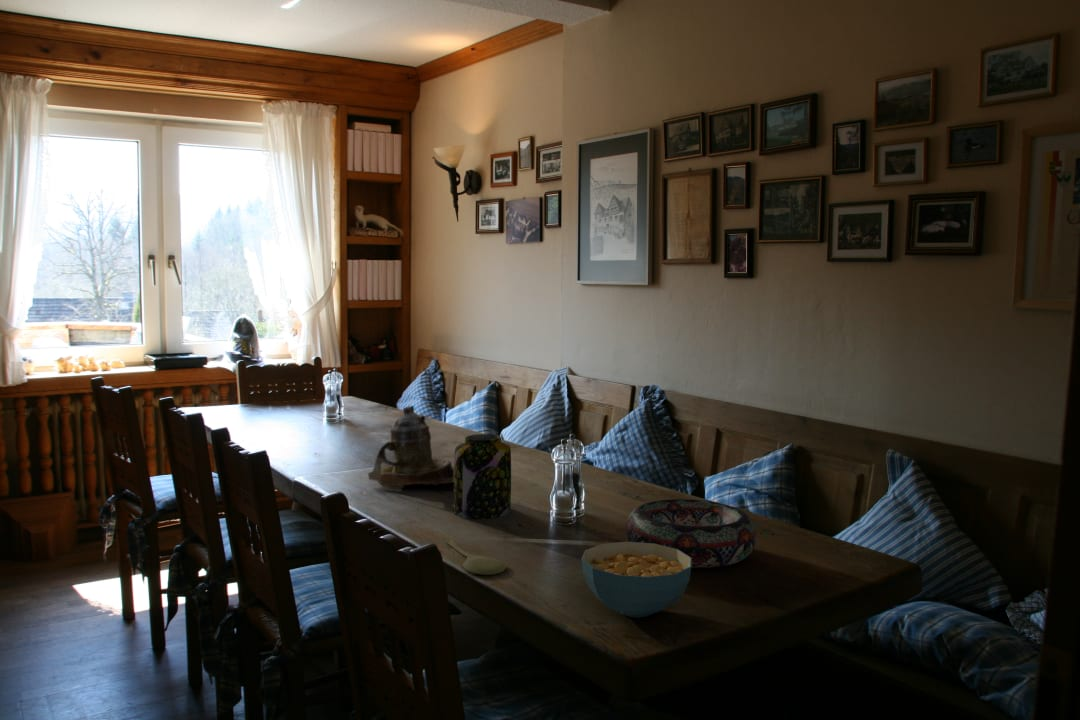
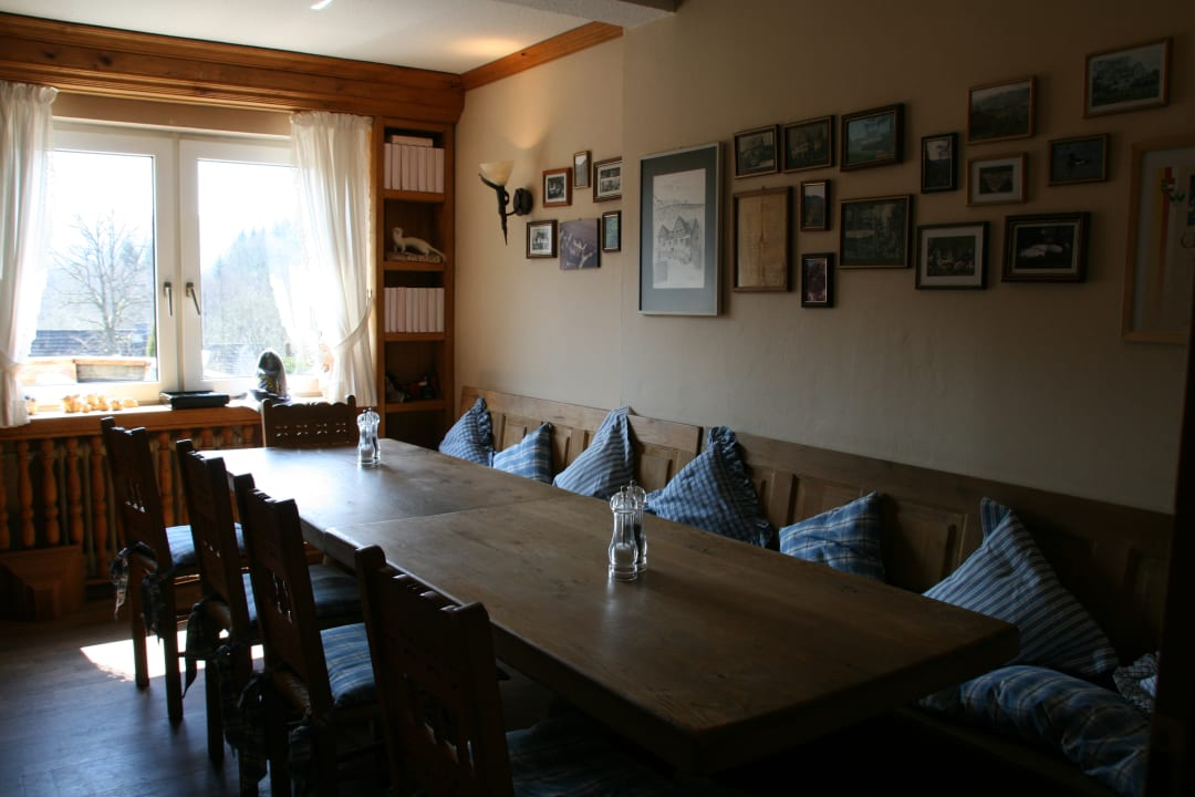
- teapot [367,405,454,487]
- spoon [444,538,507,576]
- decorative bowl [624,498,758,569]
- cereal bowl [580,541,692,618]
- jar [453,433,512,520]
